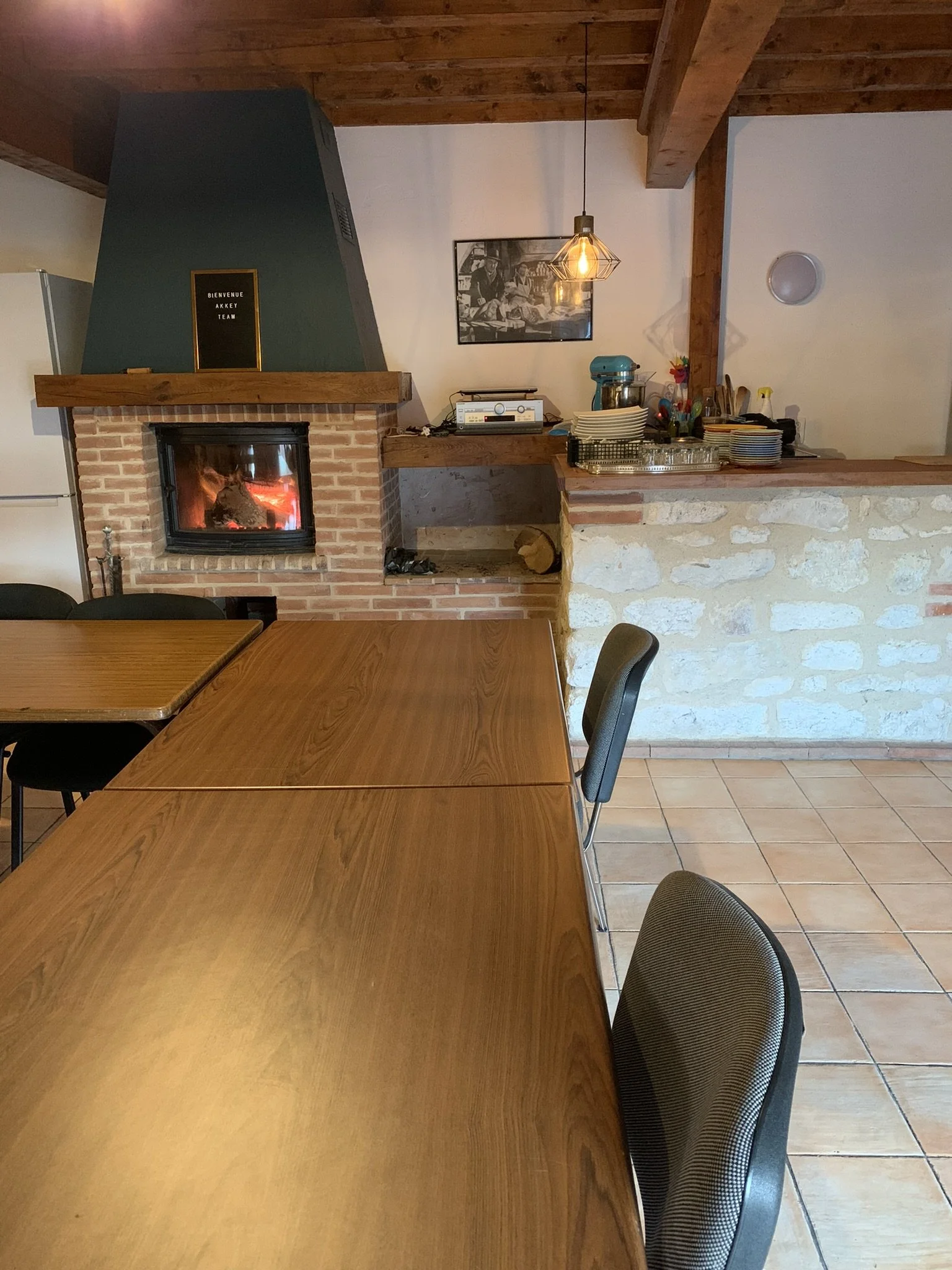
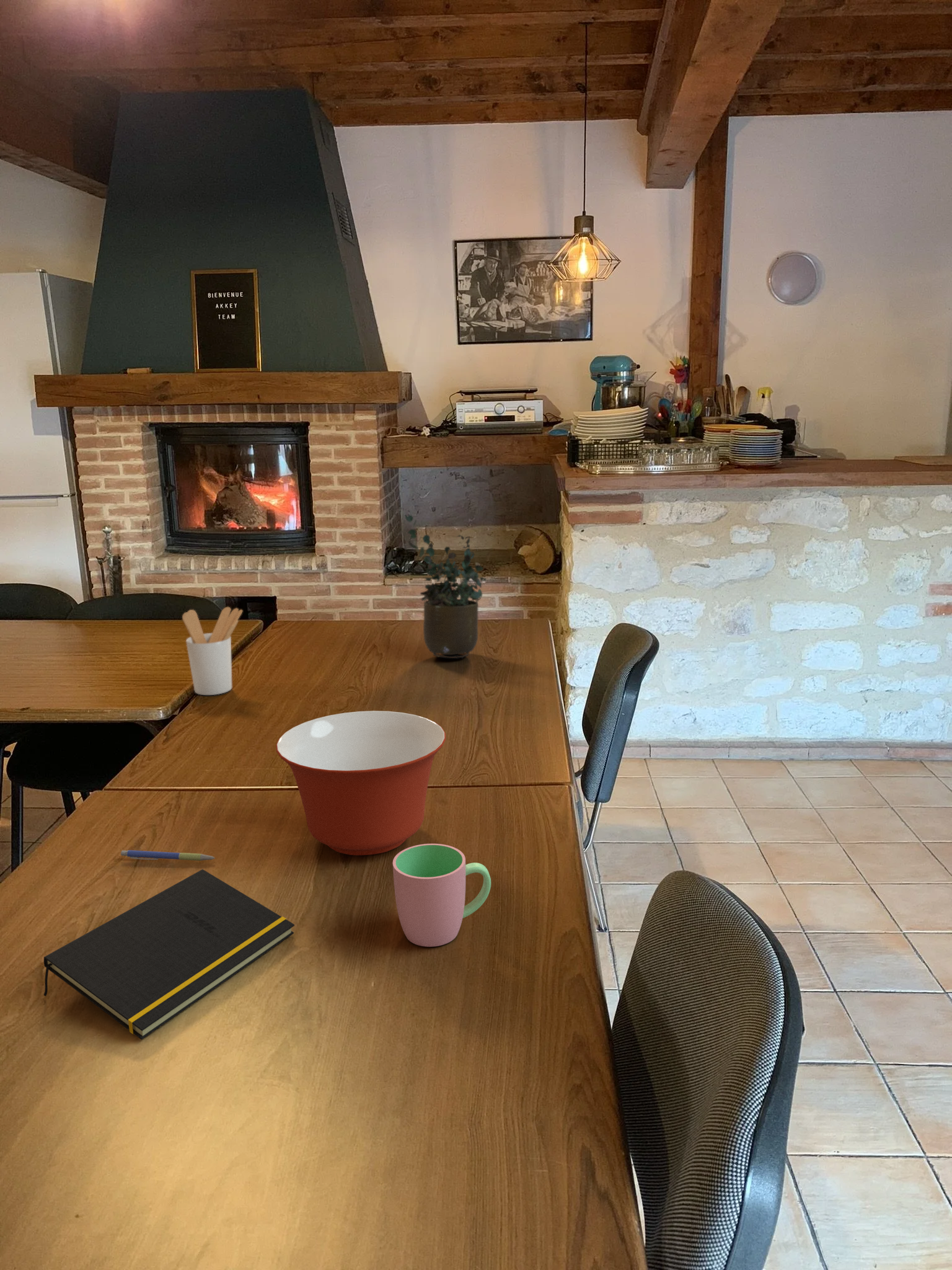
+ mixing bowl [275,710,446,856]
+ cup [392,843,491,948]
+ potted plant [405,514,487,659]
+ pen [120,850,216,861]
+ notepad [43,869,295,1041]
+ utensil holder [182,606,243,696]
